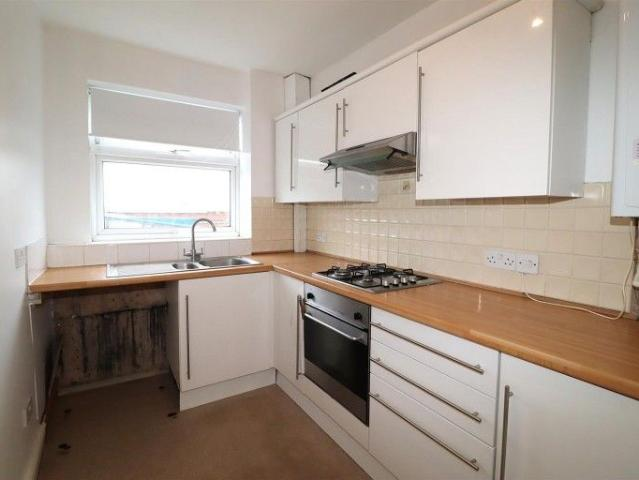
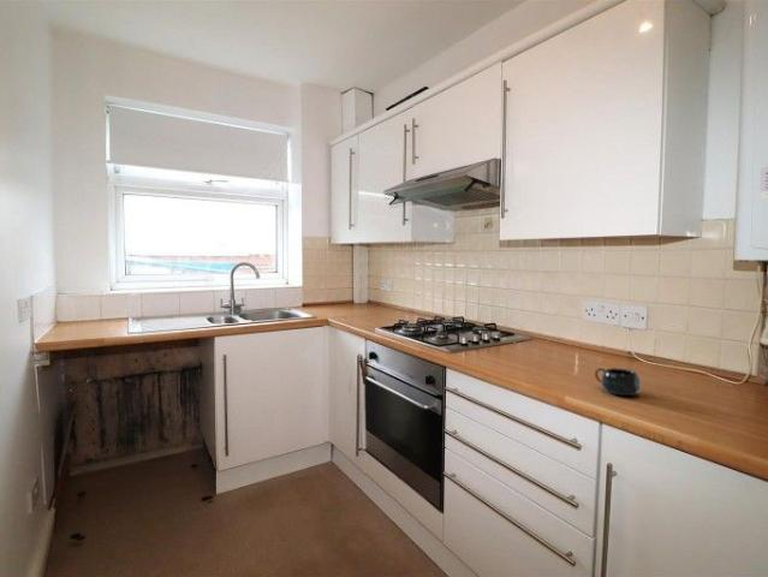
+ mug [594,367,642,397]
